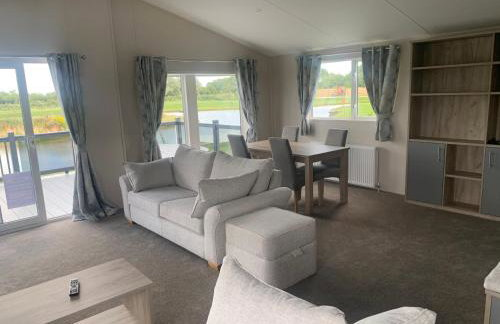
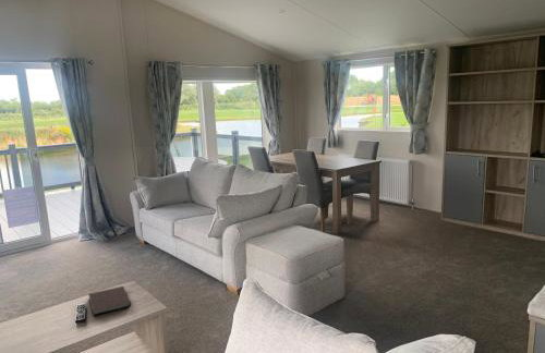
+ notebook [87,285,132,317]
